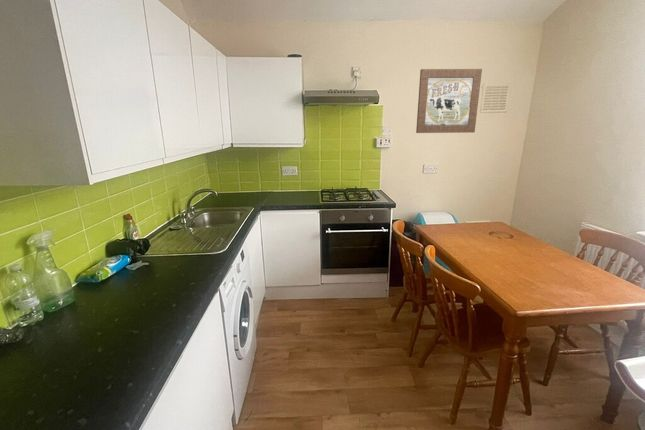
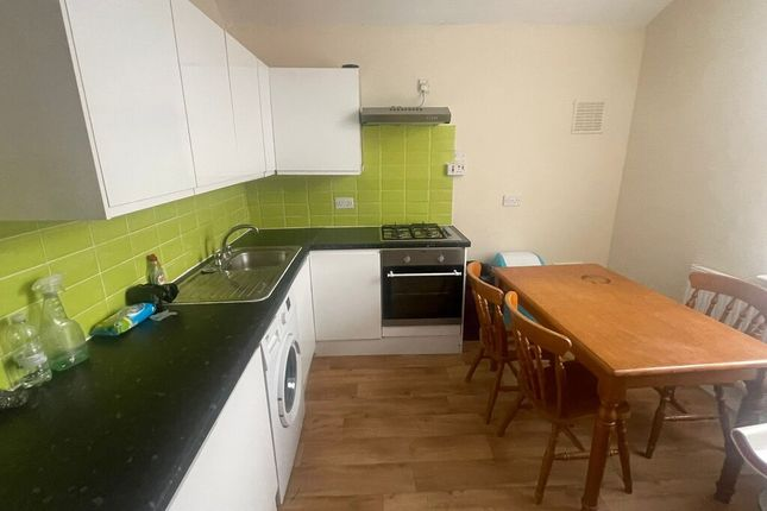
- wall art [415,68,483,134]
